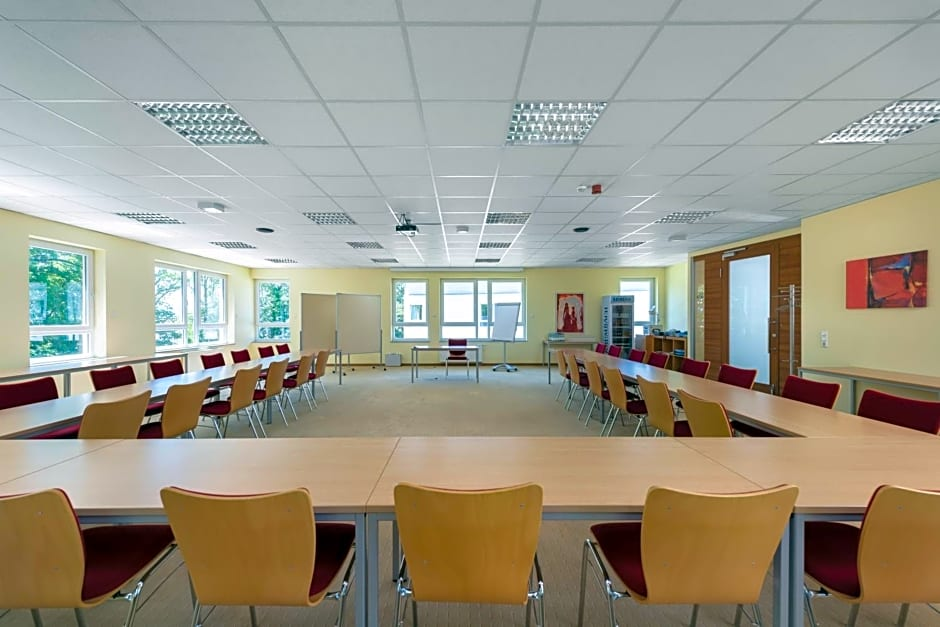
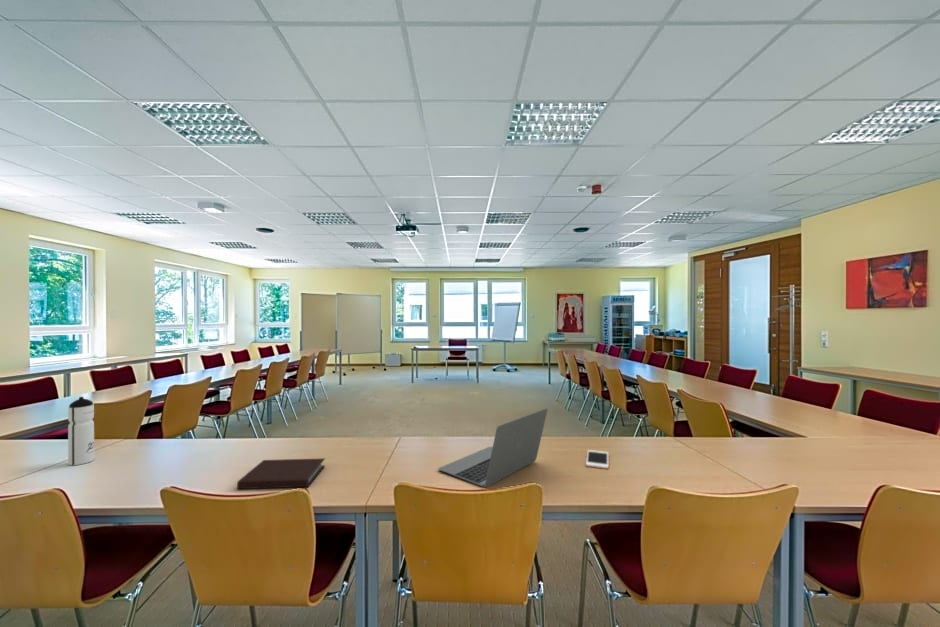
+ notebook [236,457,326,490]
+ cell phone [585,449,609,470]
+ water bottle [67,396,95,466]
+ laptop [437,408,548,488]
